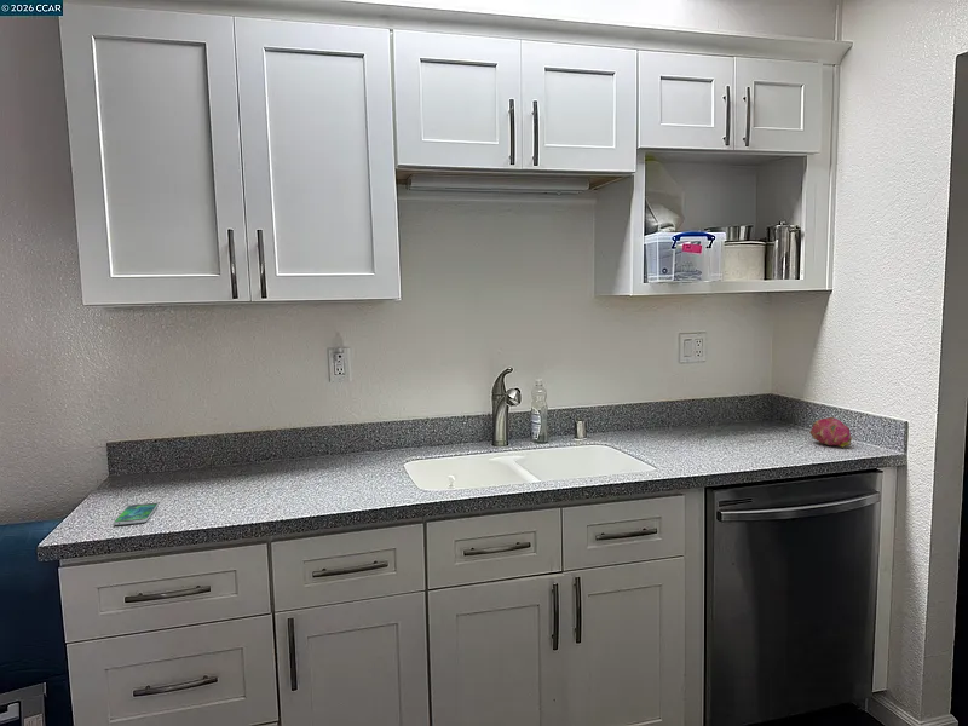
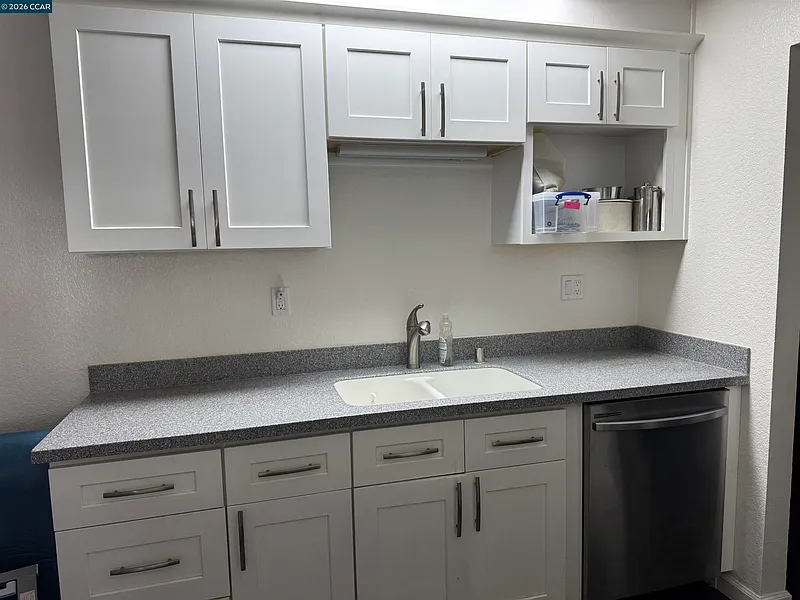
- fruit [808,416,853,449]
- smartphone [113,502,160,526]
